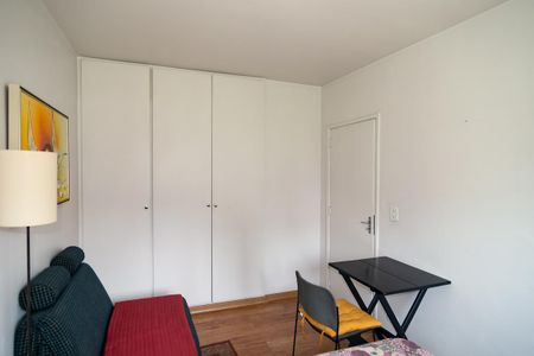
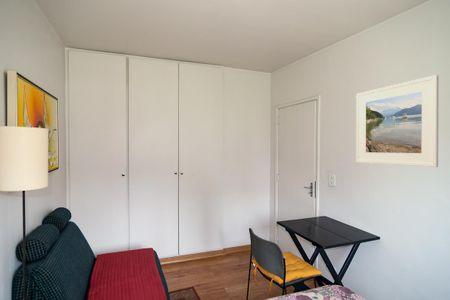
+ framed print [355,74,439,168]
